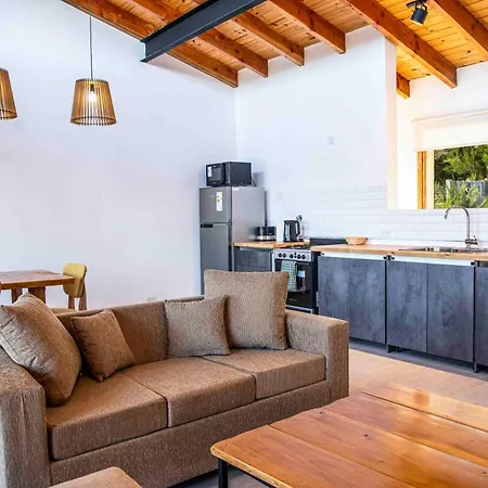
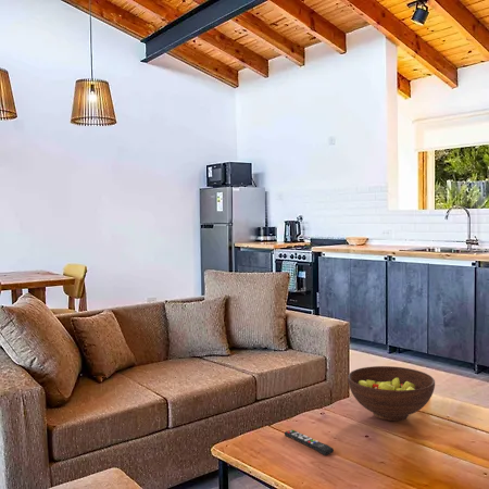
+ remote control [284,429,335,456]
+ fruit bowl [347,365,436,422]
